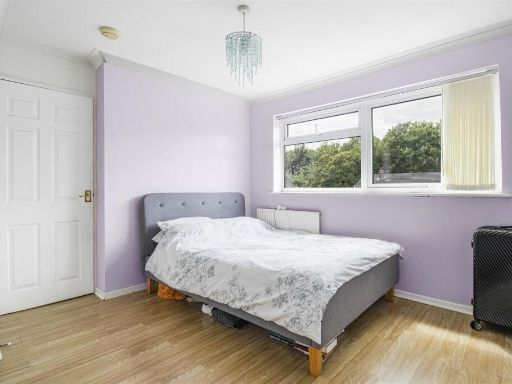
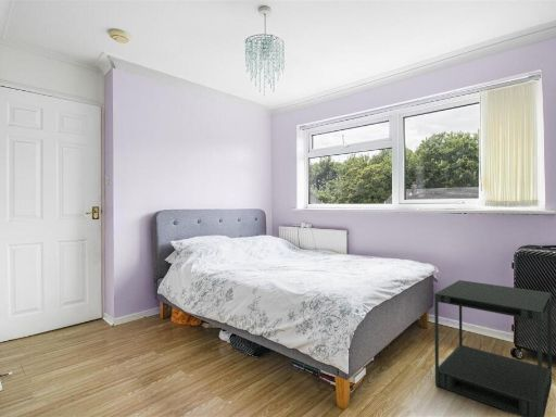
+ side table [433,279,553,417]
